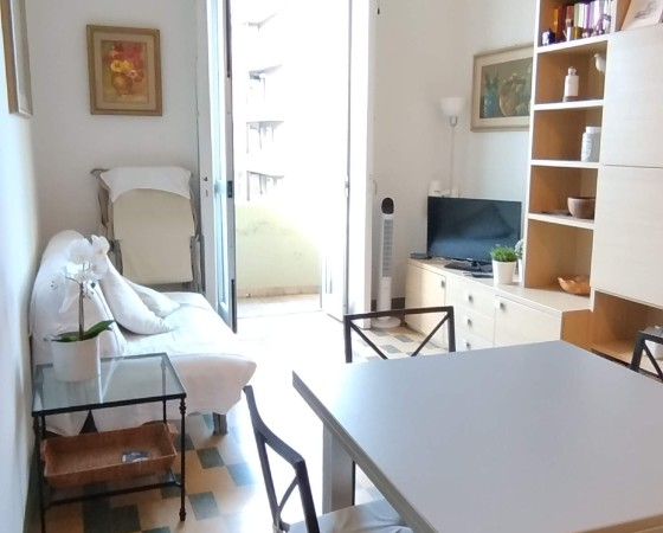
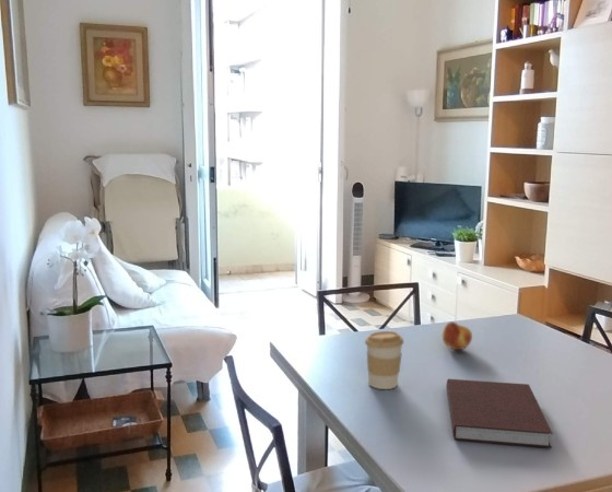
+ notebook [446,378,554,448]
+ coffee cup [364,330,404,390]
+ fruit [440,320,473,351]
